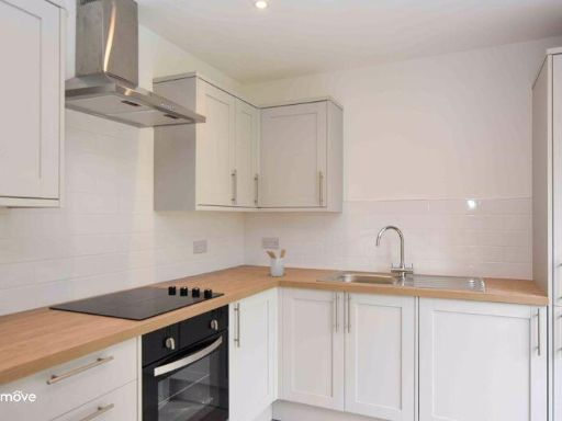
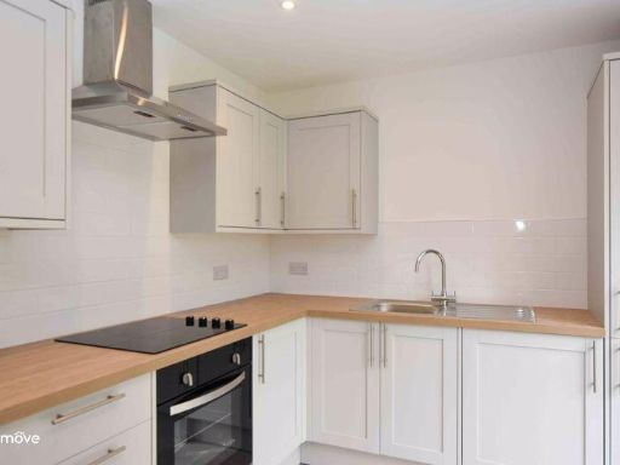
- utensil holder [266,248,286,277]
